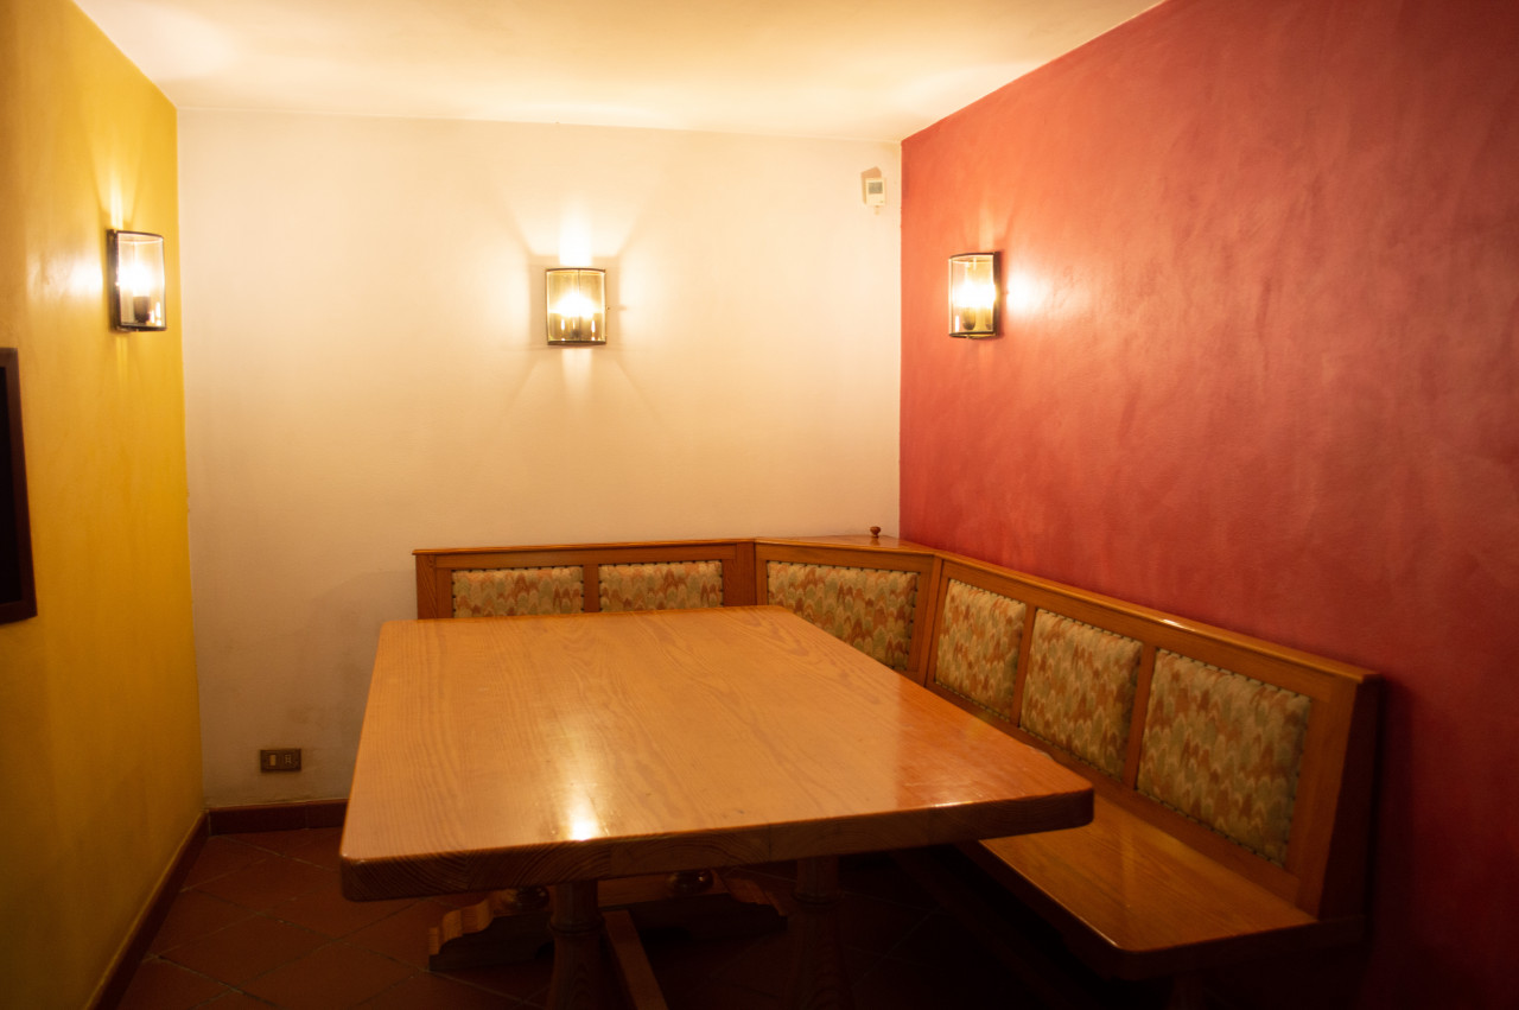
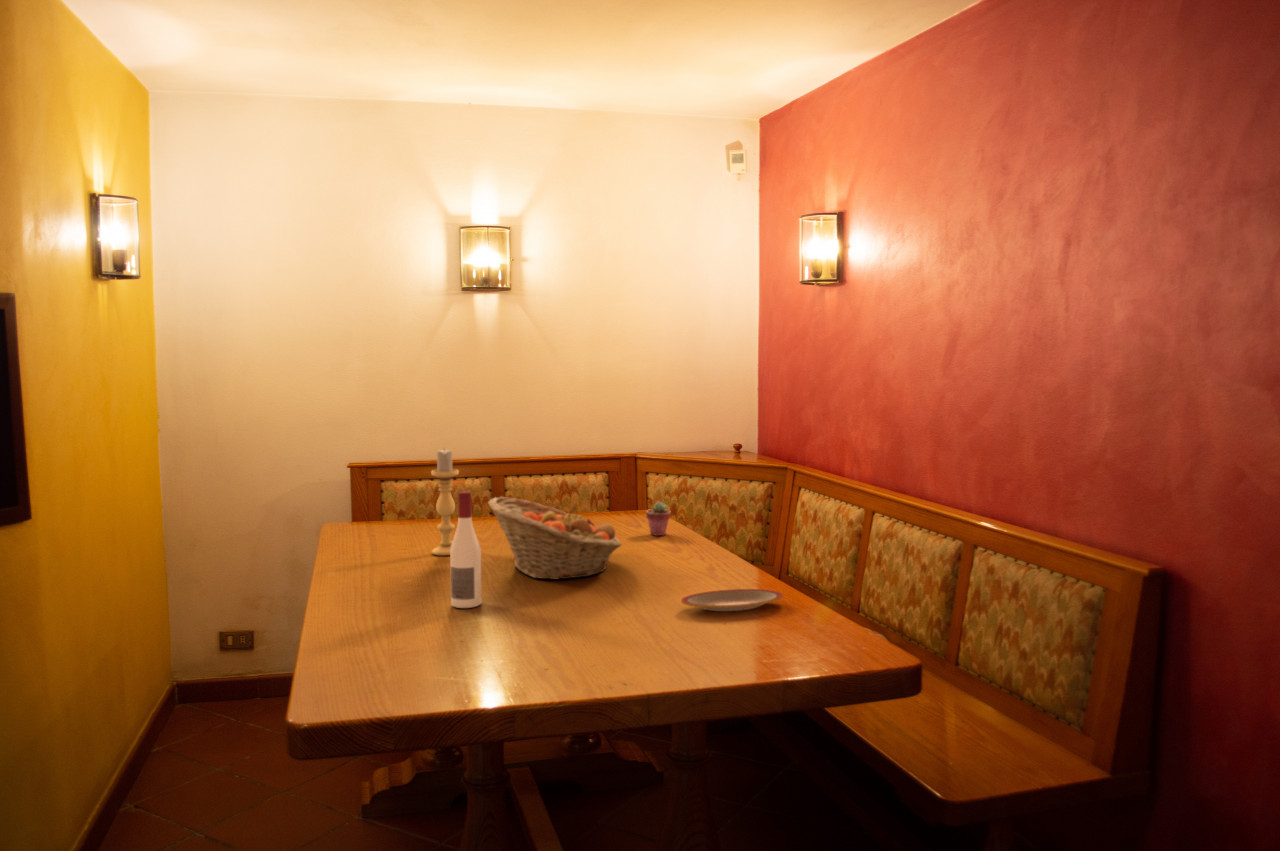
+ potted succulent [645,501,672,537]
+ fruit basket [487,496,623,581]
+ plate [680,588,784,612]
+ alcohol [449,490,483,609]
+ candle holder [430,447,460,556]
